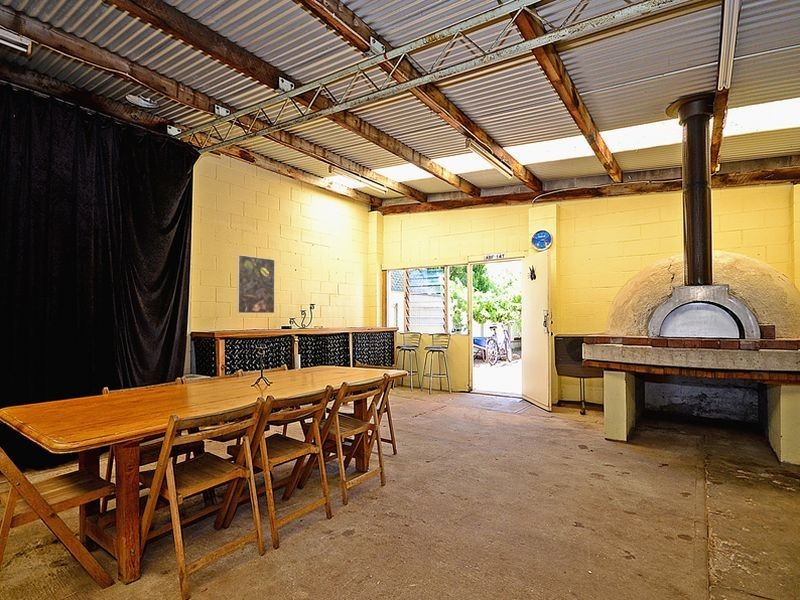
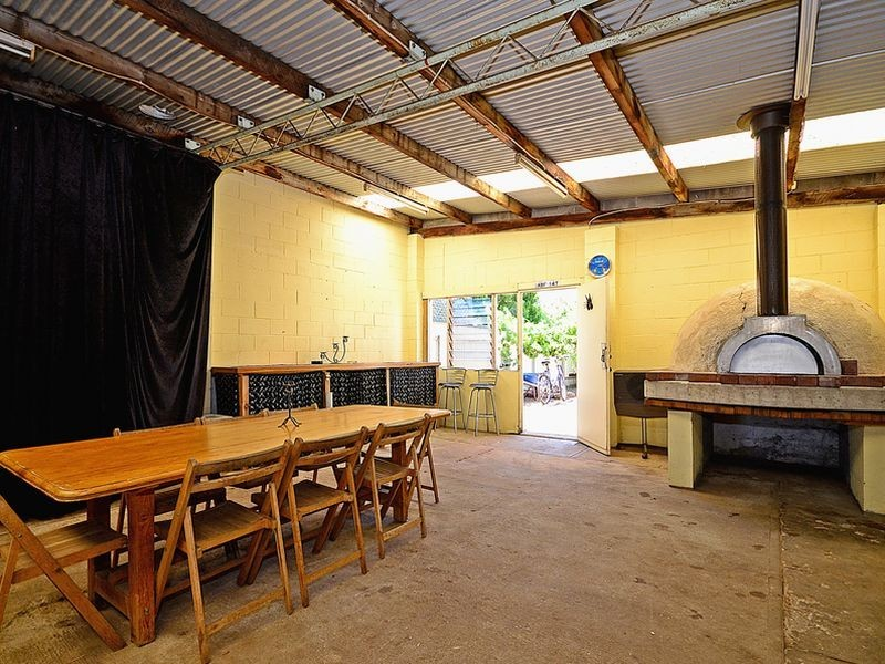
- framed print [236,254,276,314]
